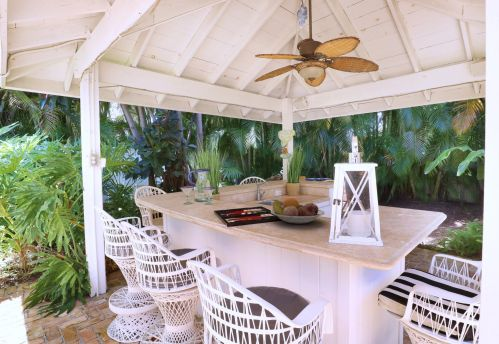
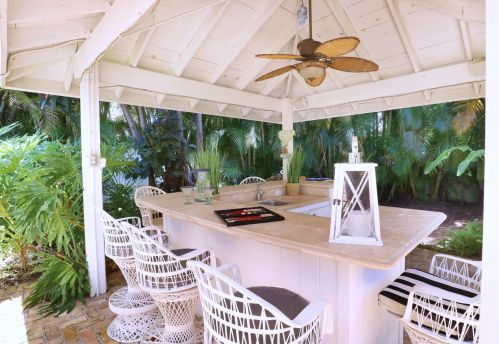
- fruit bowl [270,197,326,225]
